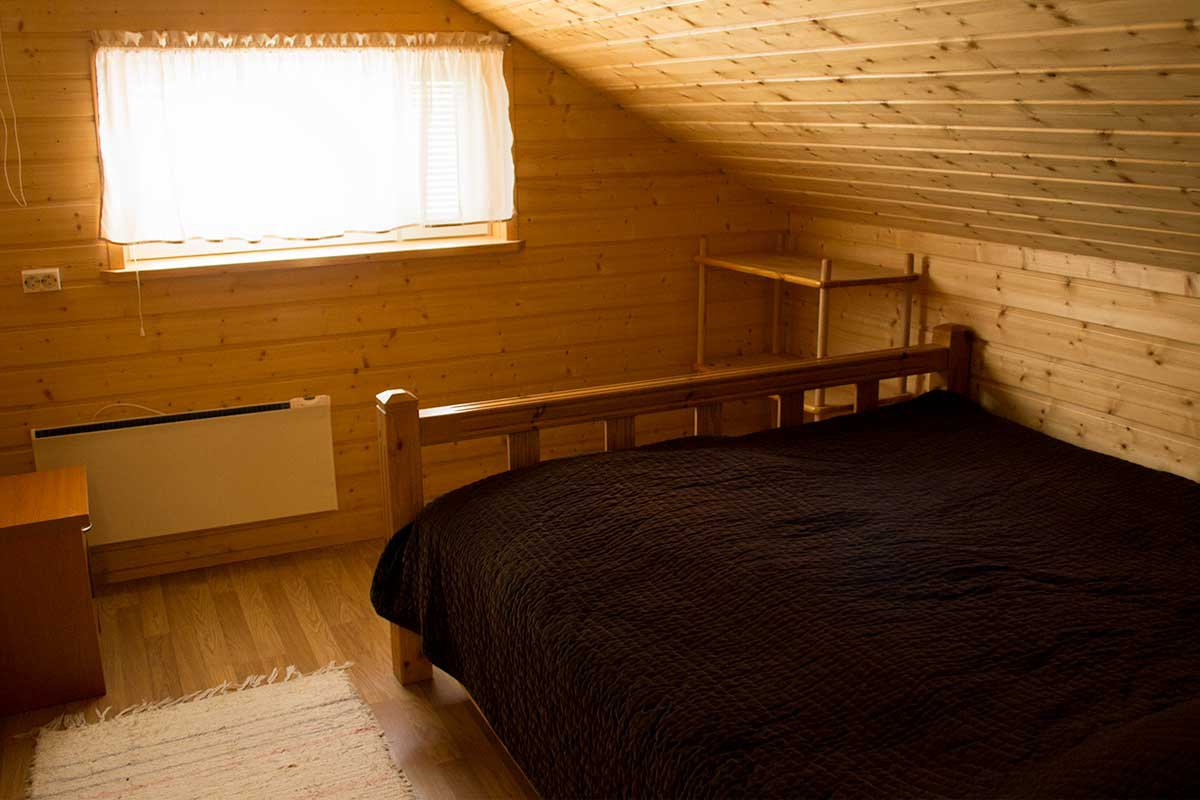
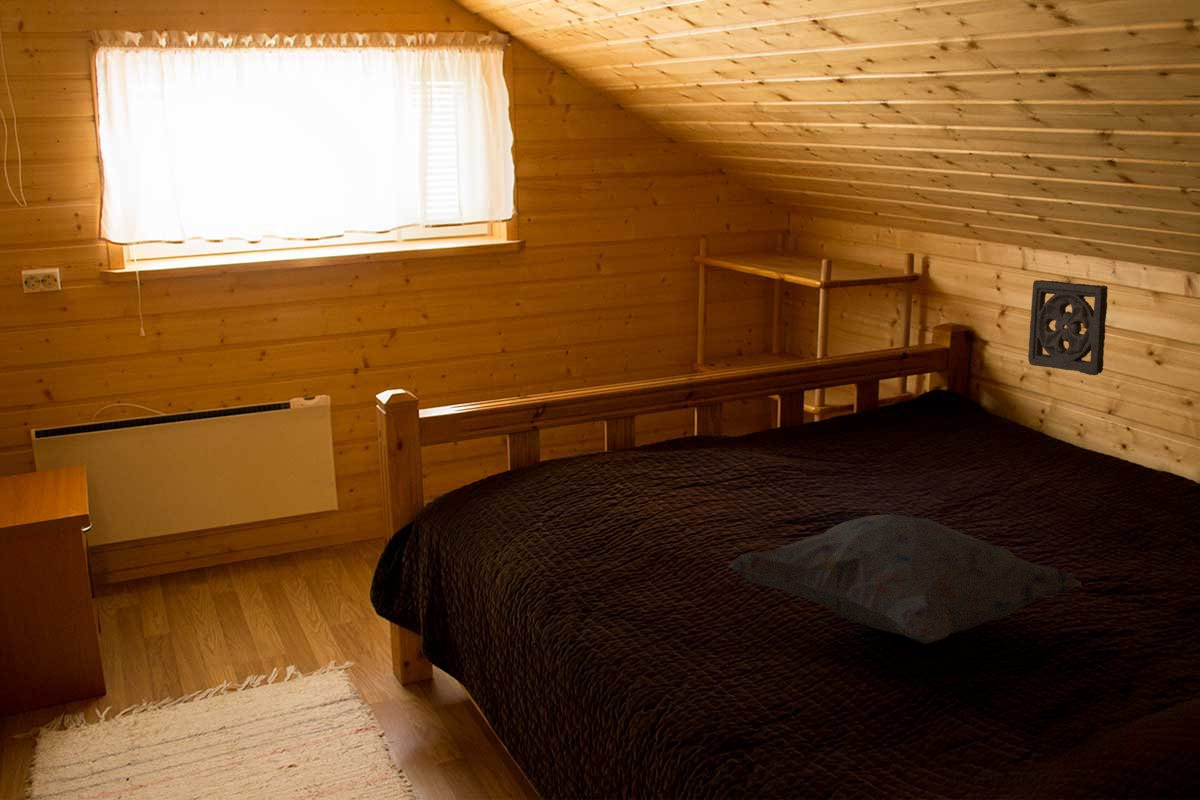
+ wall ornament [1027,279,1109,376]
+ decorative pillow [728,514,1082,645]
